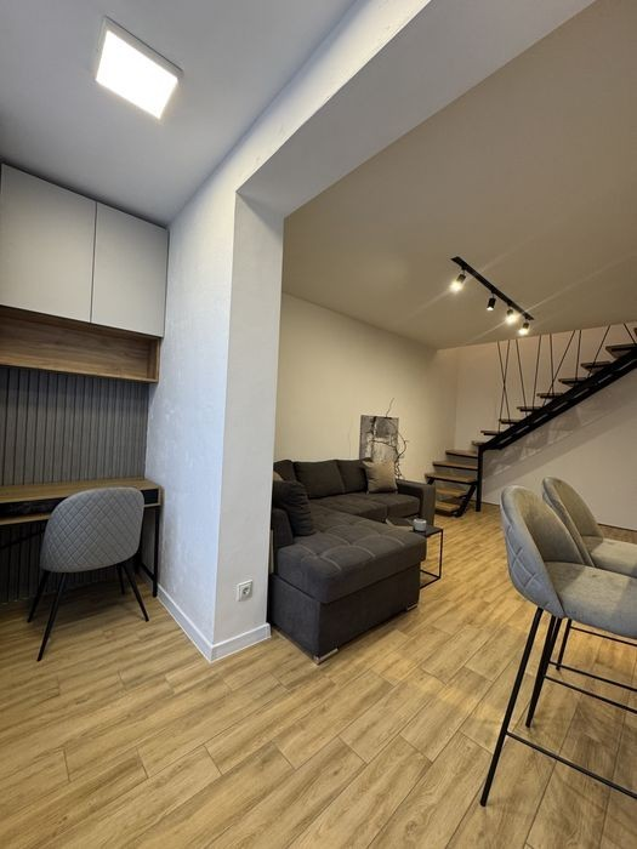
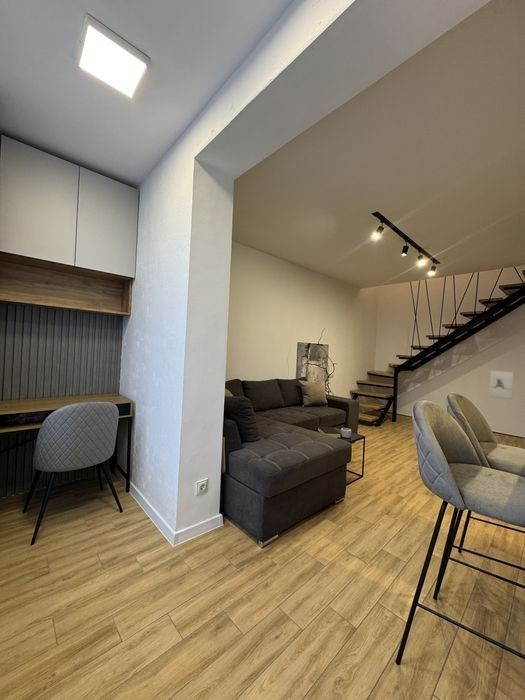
+ wall sculpture [489,370,514,400]
